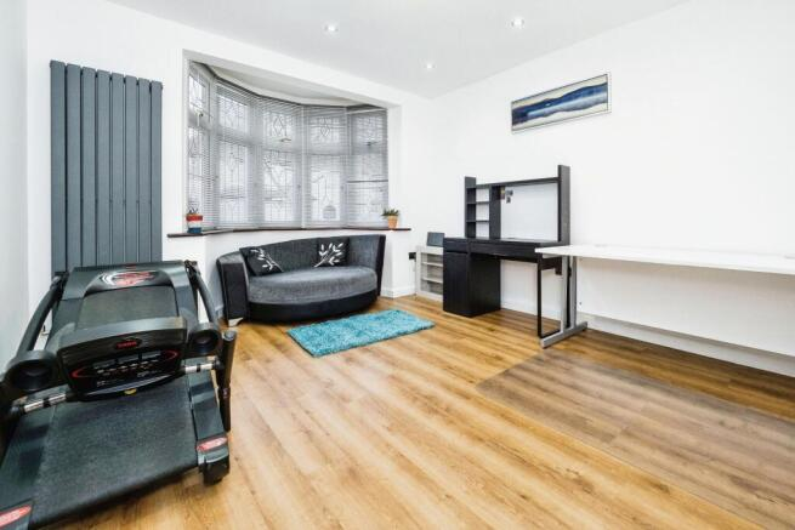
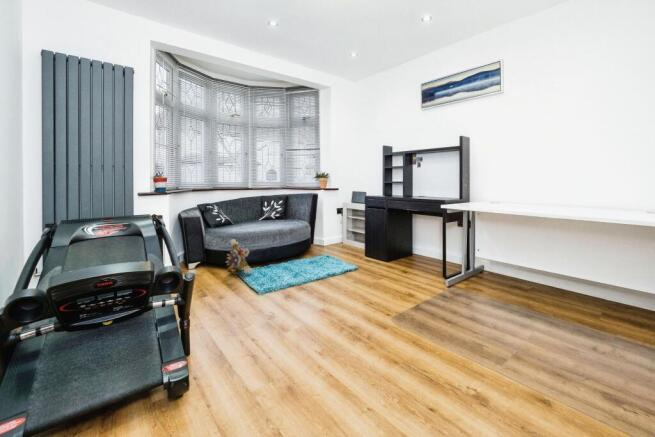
+ plush toy [225,238,253,275]
